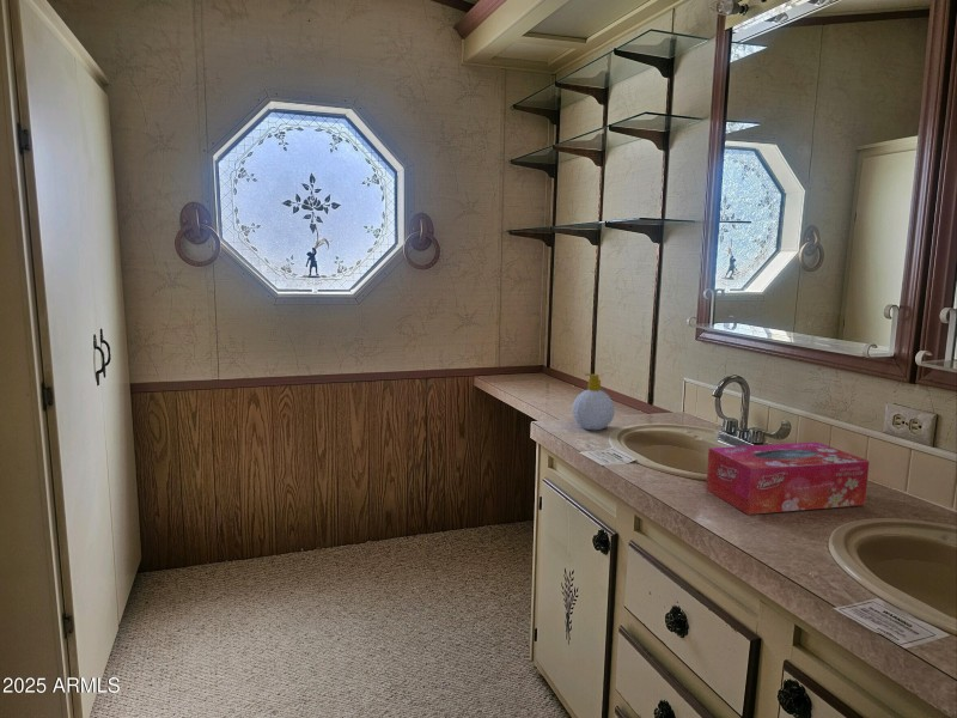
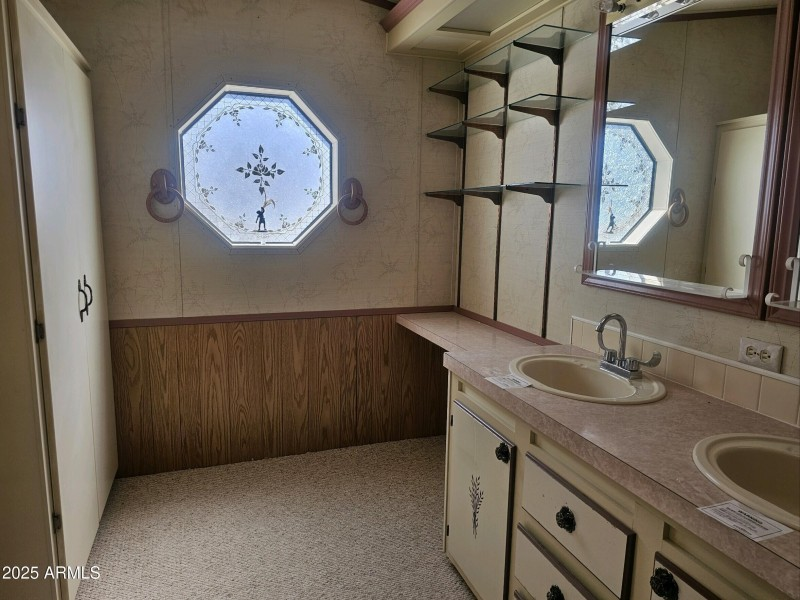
- tissue box [705,442,871,516]
- soap bottle [572,372,616,431]
